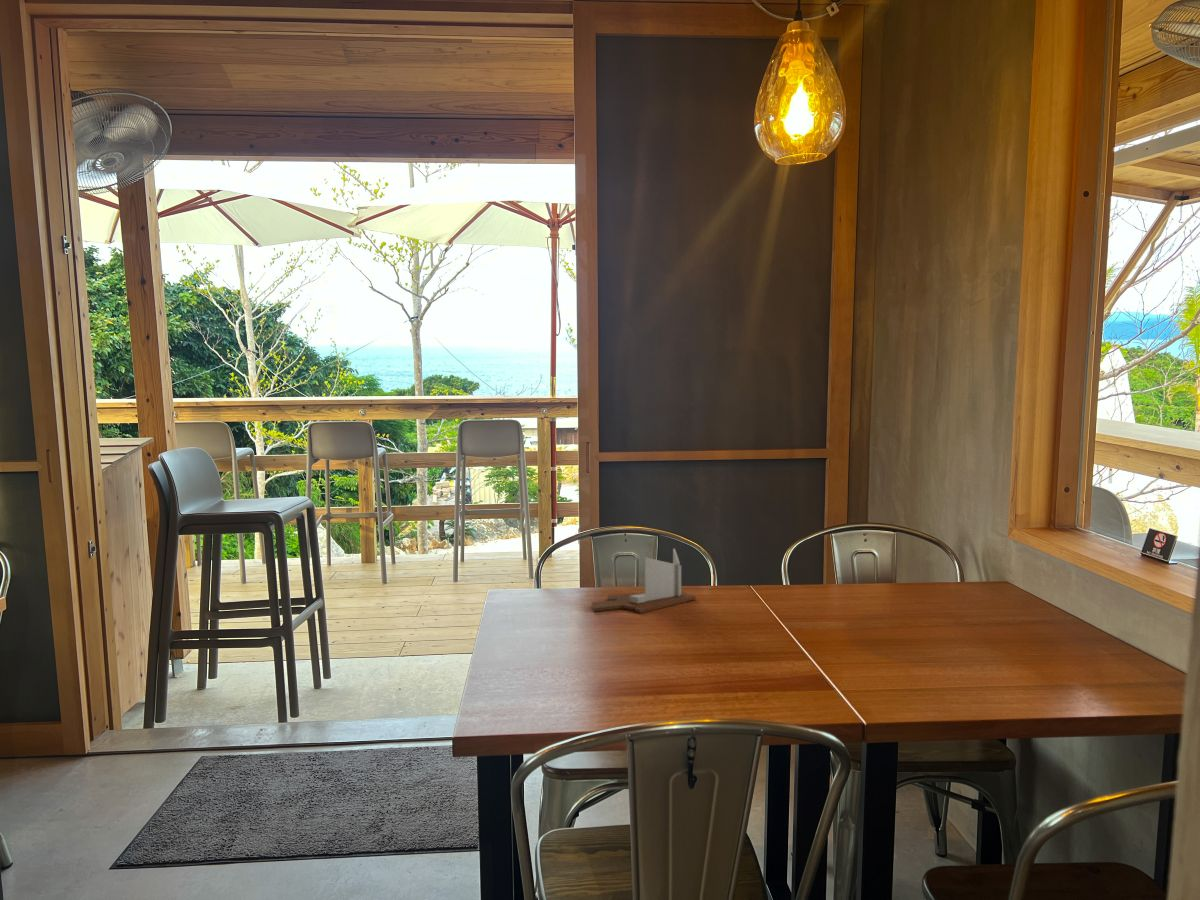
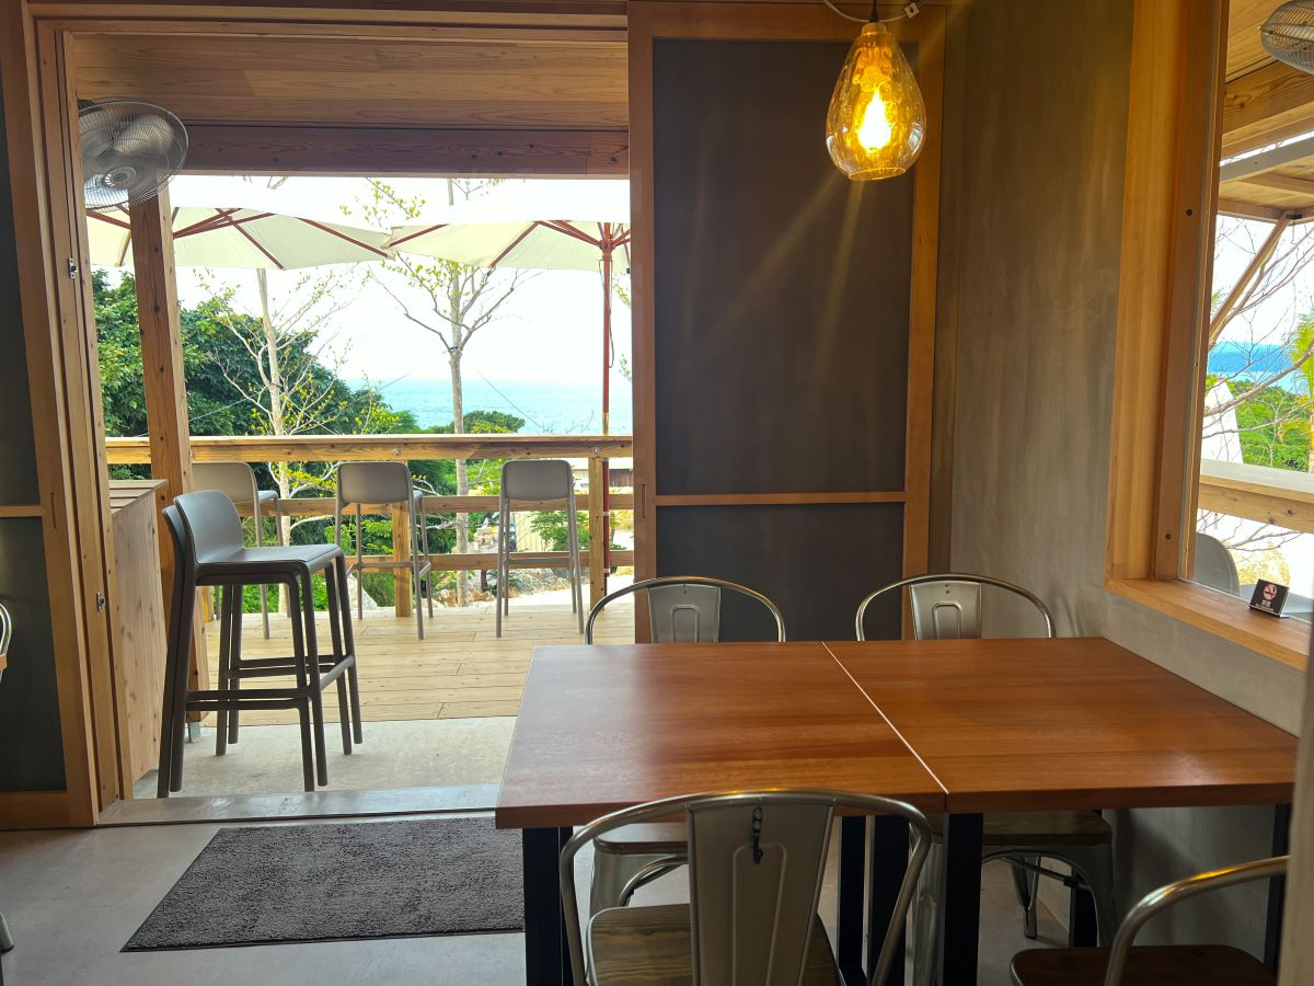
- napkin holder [591,548,697,615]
